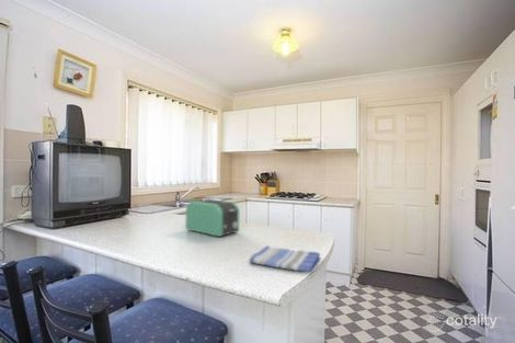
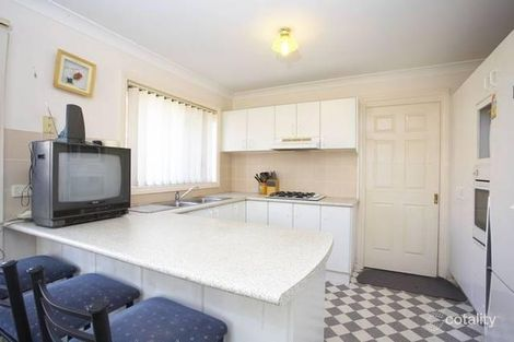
- dish towel [248,244,322,273]
- toaster [184,198,241,238]
